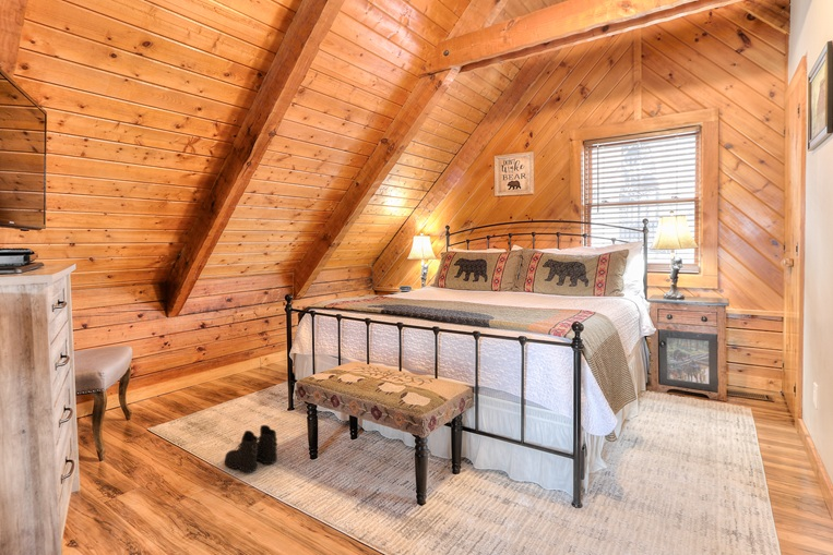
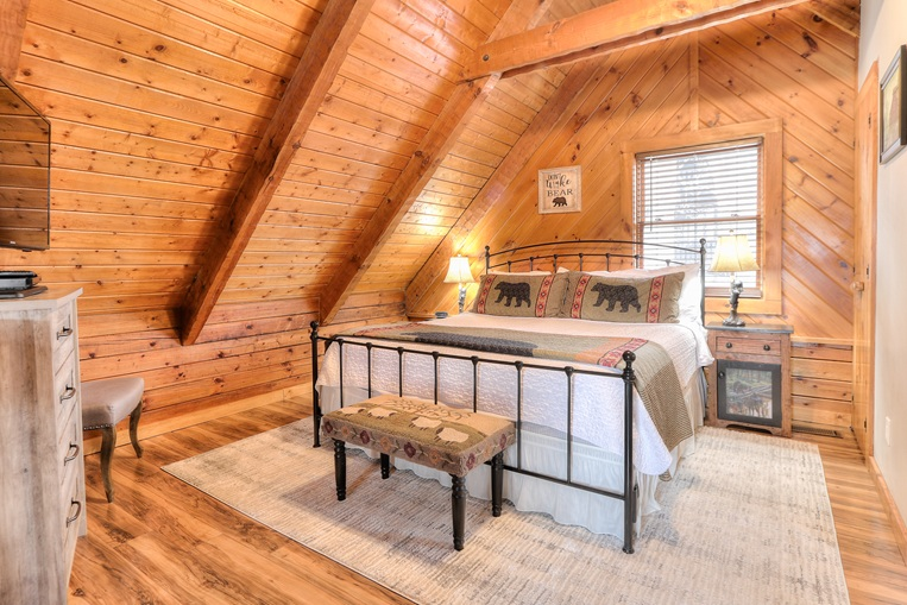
- boots [224,424,278,473]
